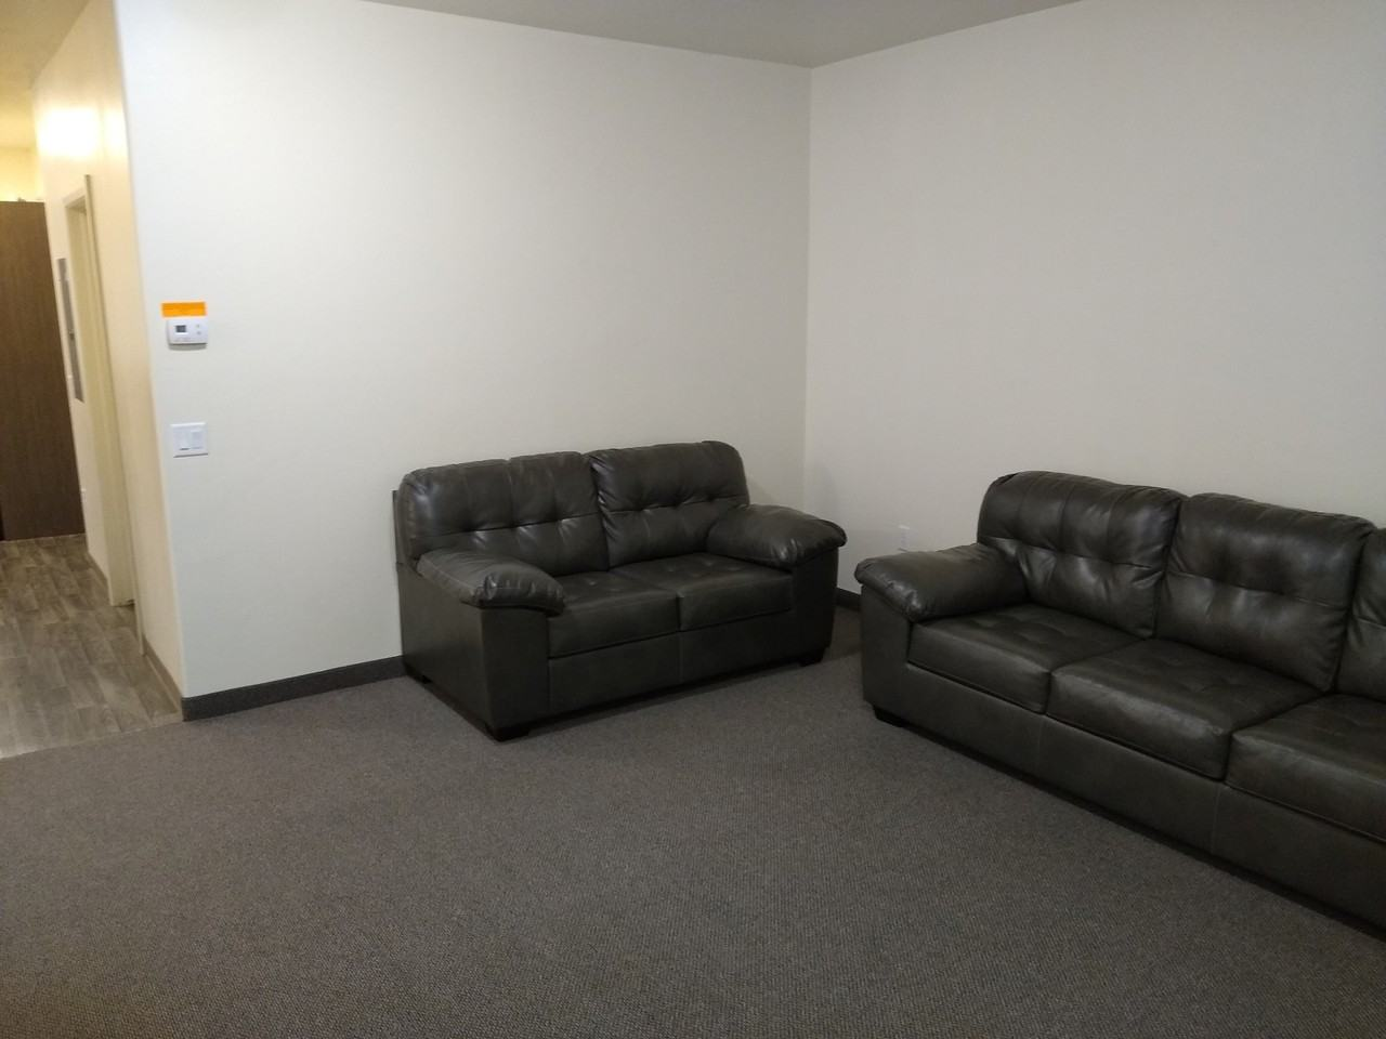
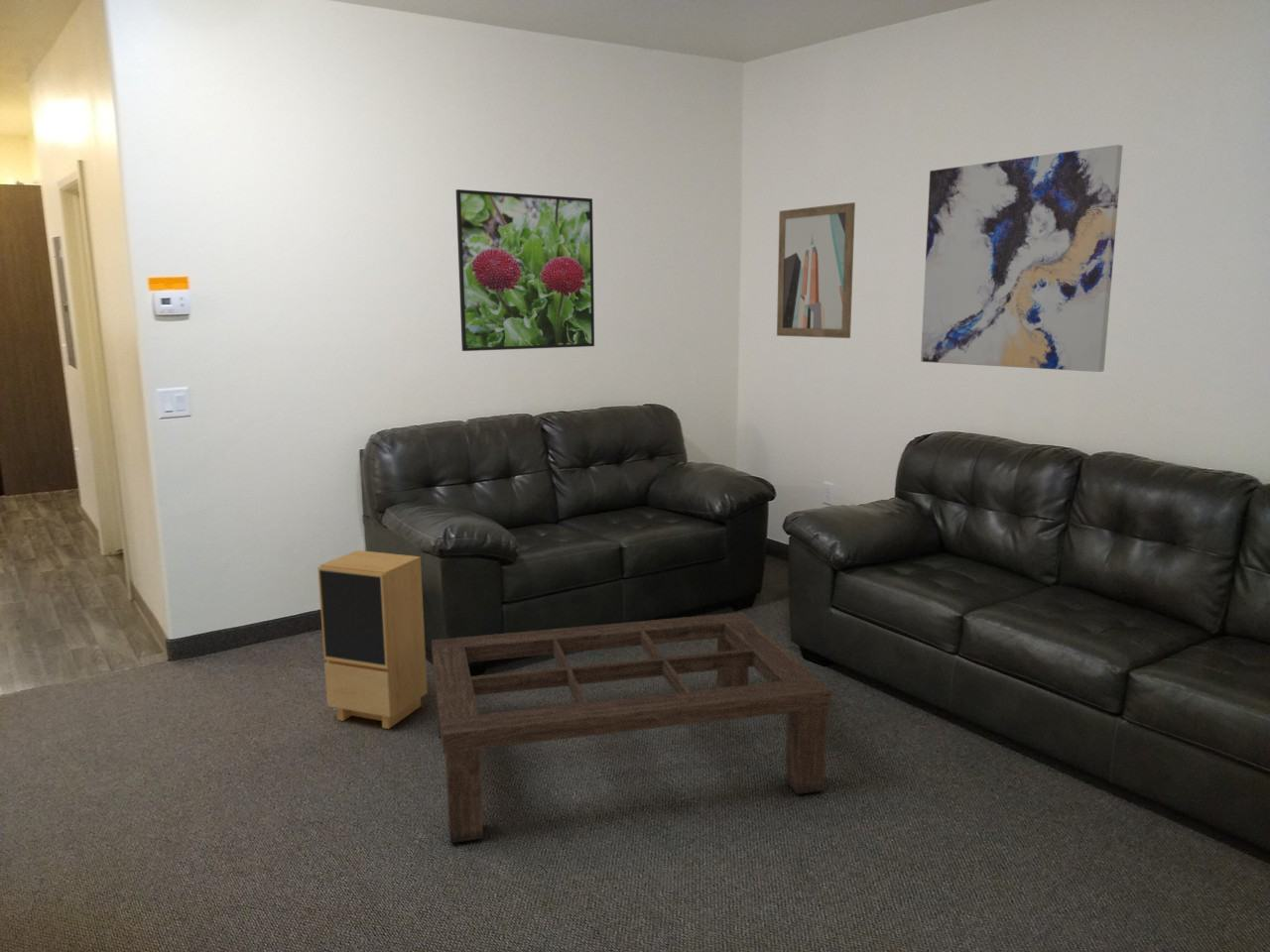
+ coffee table [431,611,832,844]
+ wall art [776,201,856,339]
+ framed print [454,188,595,352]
+ wall art [920,144,1123,373]
+ speaker [317,549,429,730]
